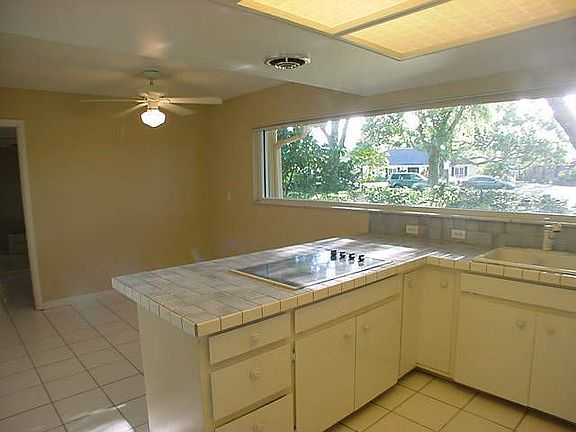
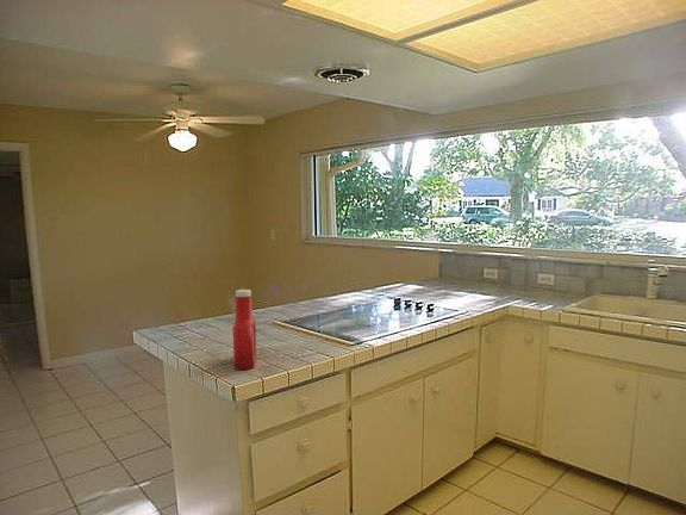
+ soap bottle [232,288,257,371]
